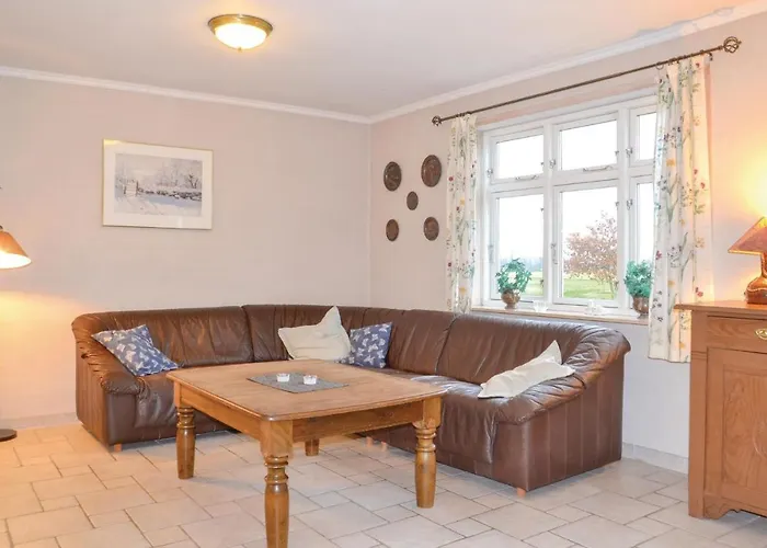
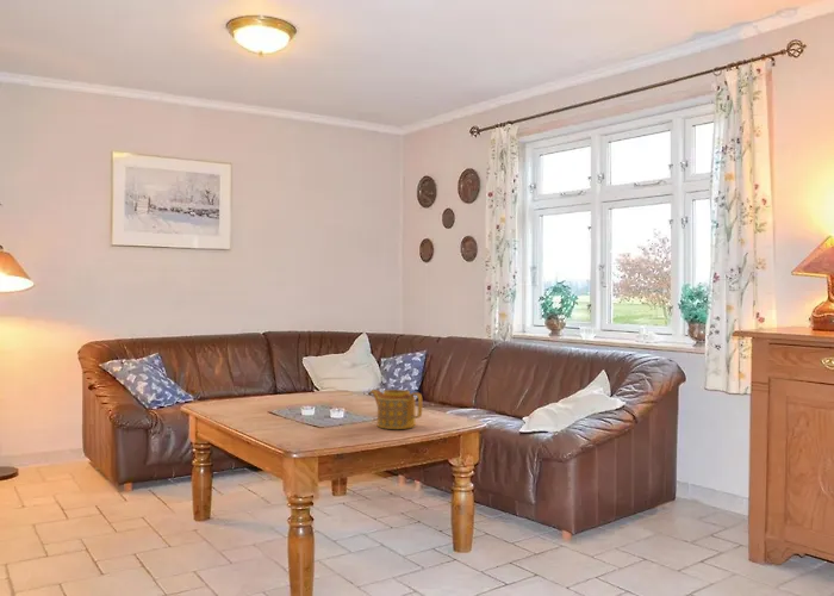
+ teapot [369,389,423,430]
